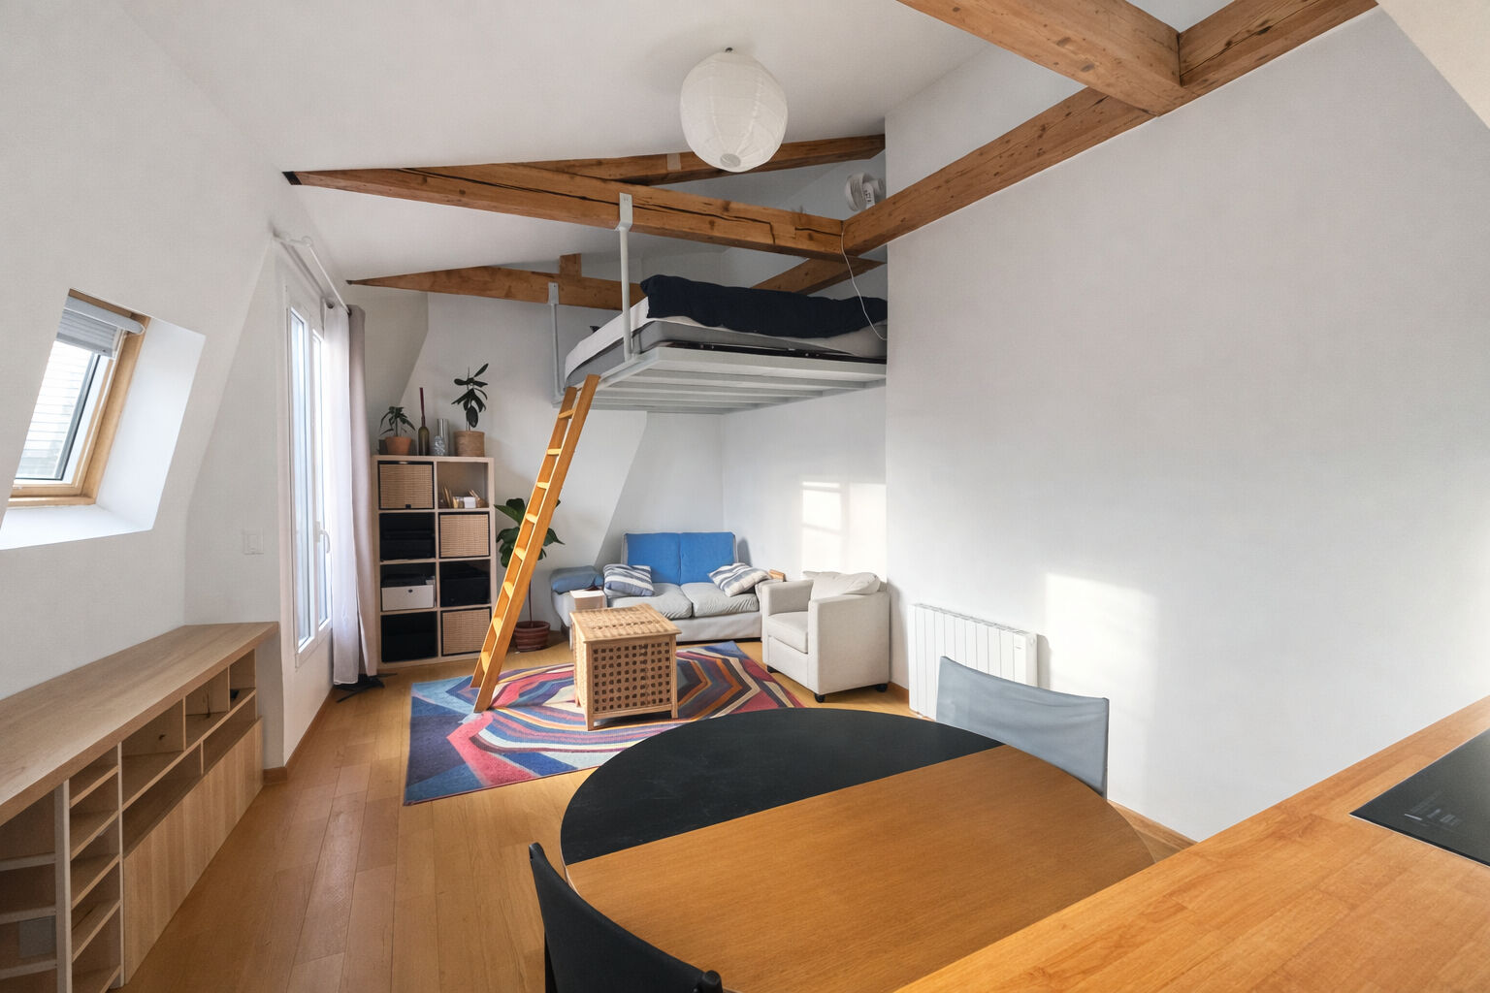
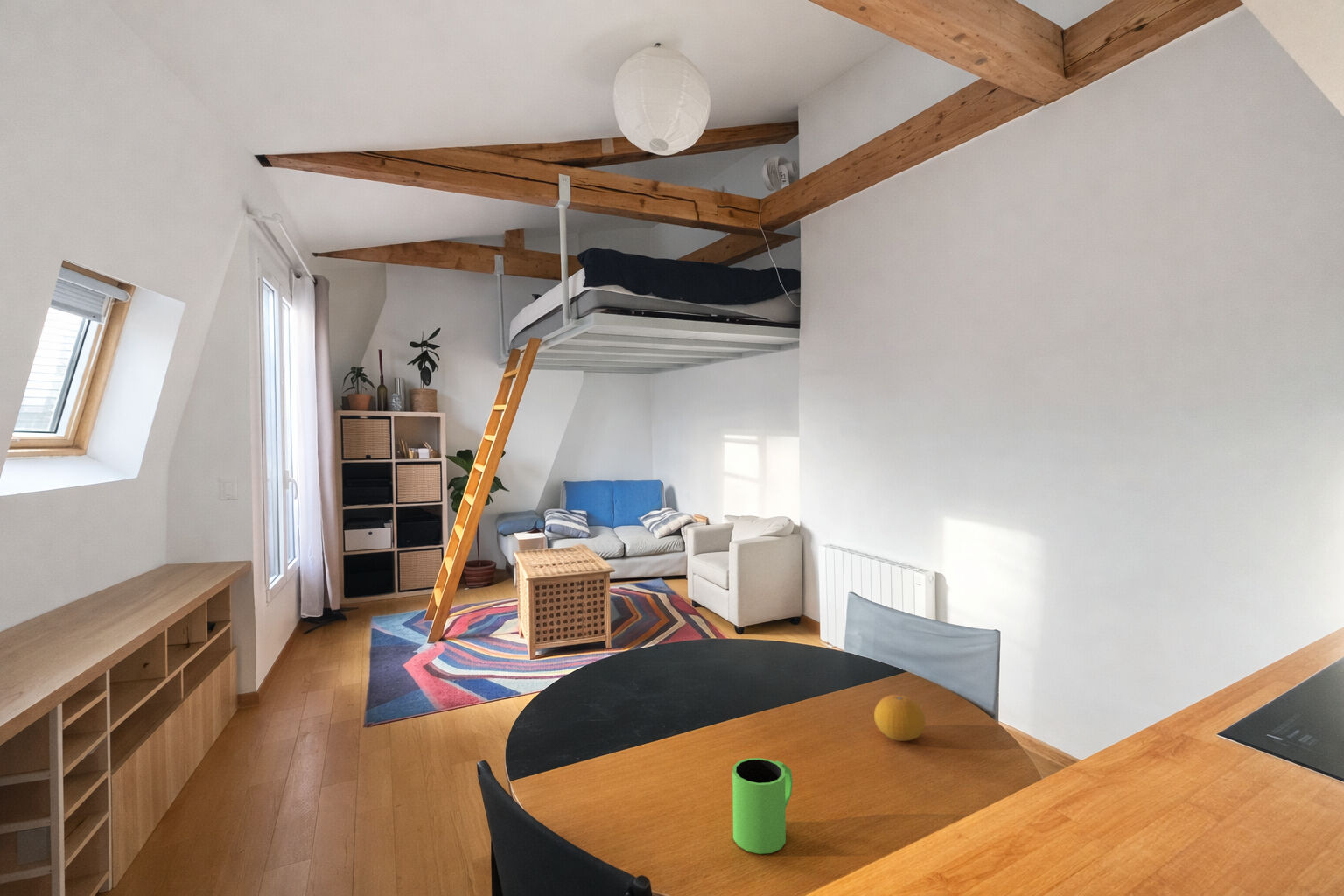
+ mug [732,757,794,855]
+ fruit [873,694,927,742]
